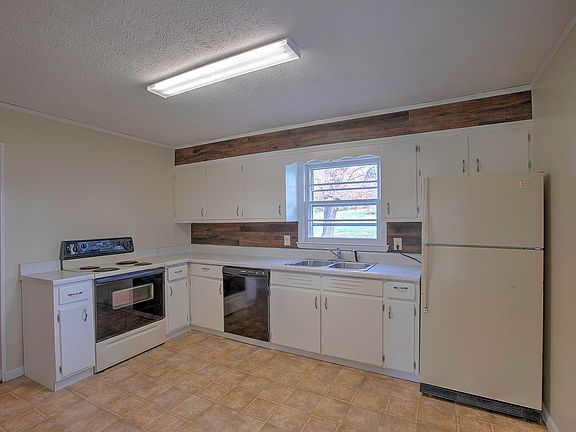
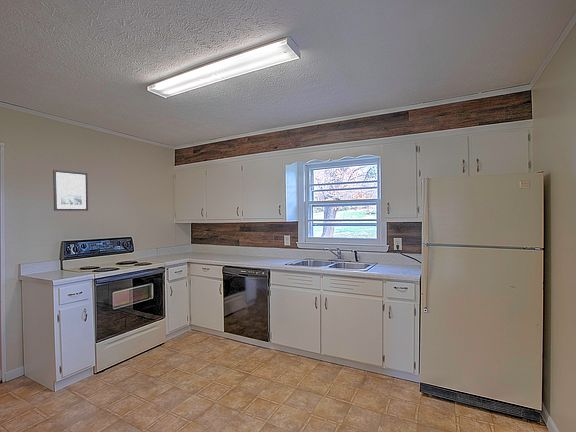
+ wall art [52,169,89,212]
